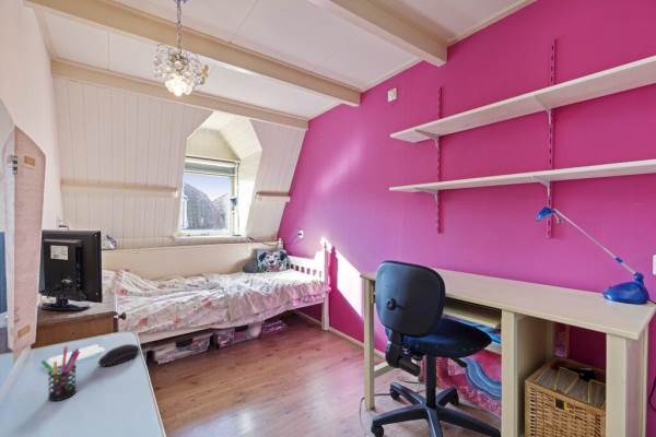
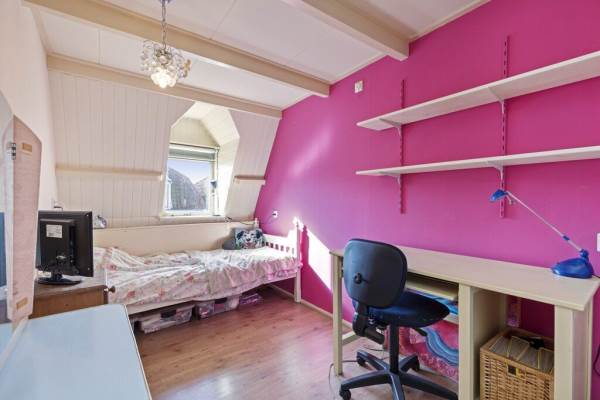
- pen holder [39,345,80,402]
- smartphone [46,343,106,367]
- computer mouse [97,343,141,367]
